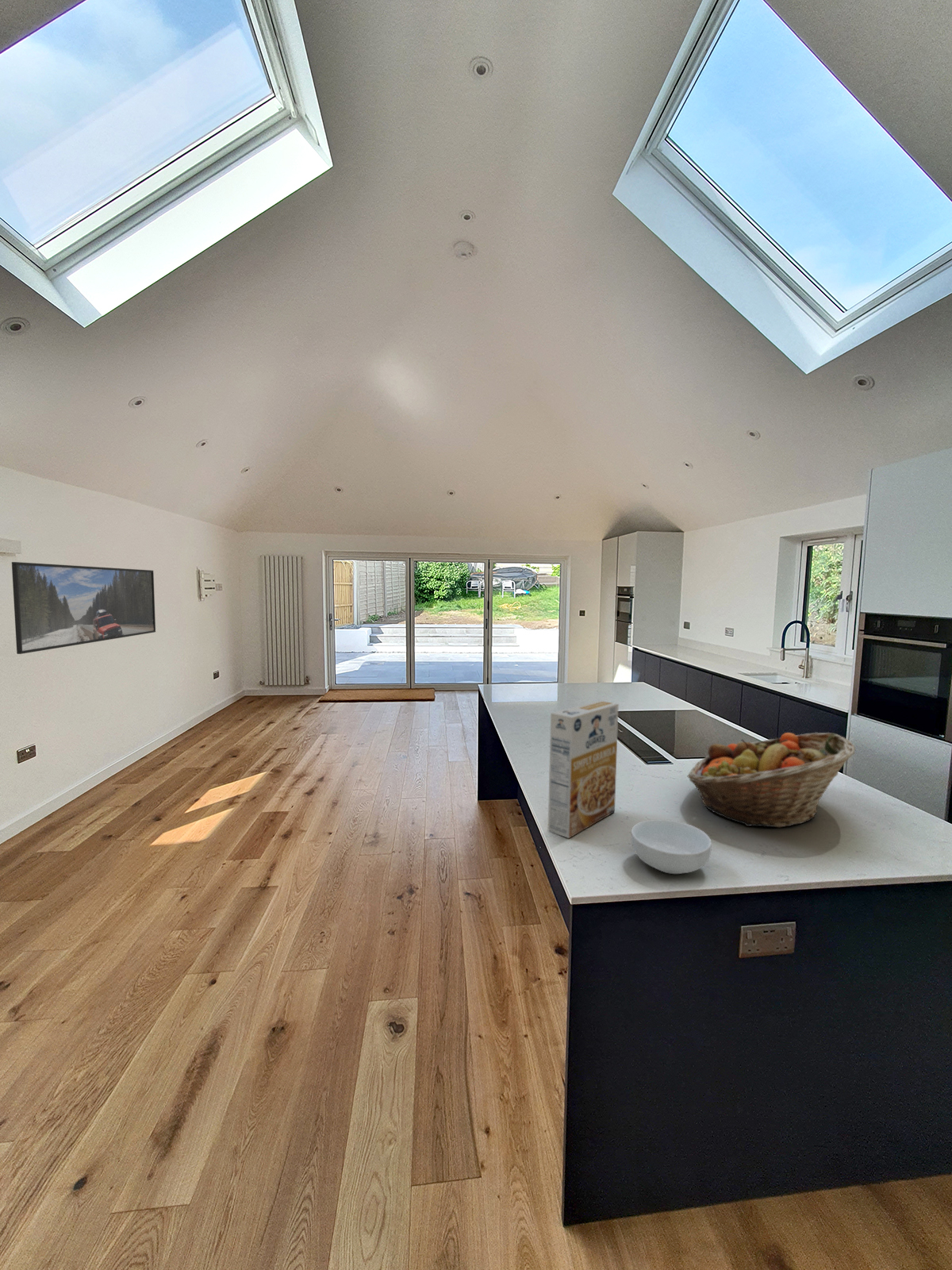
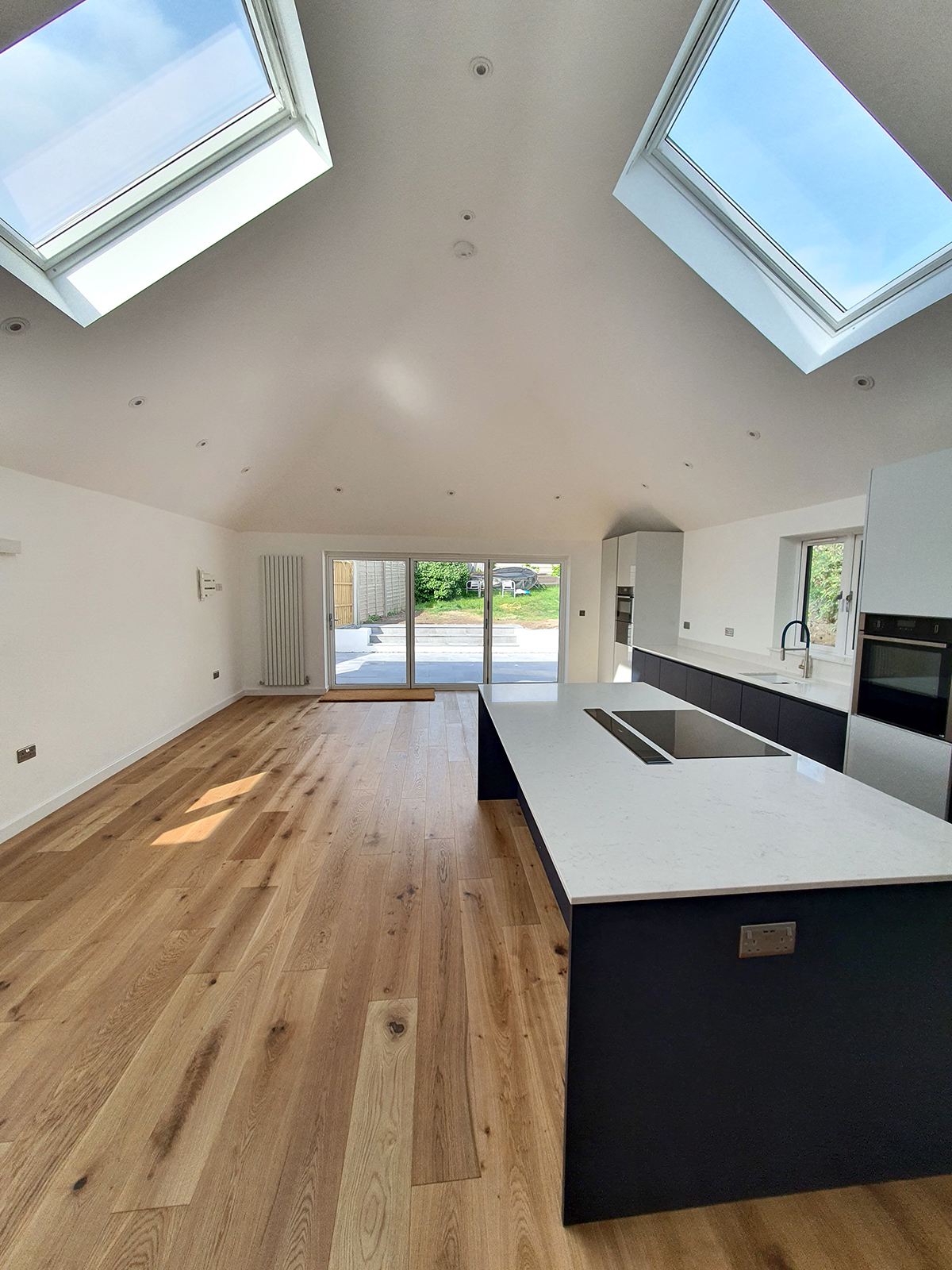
- cereal box [547,700,620,839]
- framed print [11,561,156,655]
- fruit basket [687,732,856,828]
- cereal bowl [630,818,712,875]
